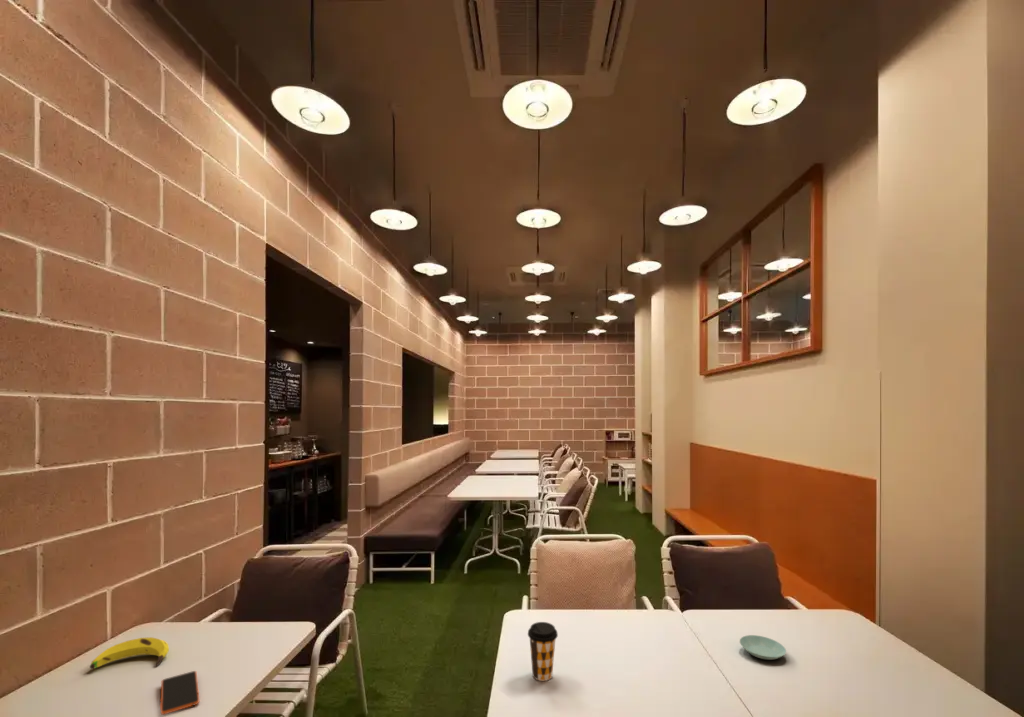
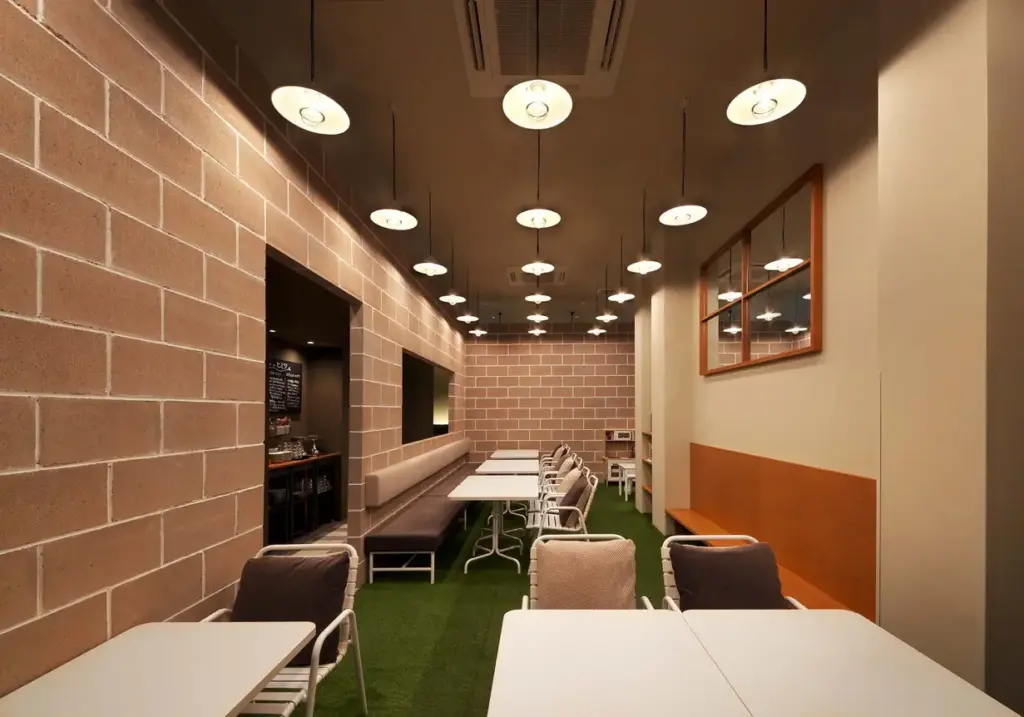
- coffee cup [527,621,559,682]
- banana [89,636,170,670]
- smartphone [159,670,200,716]
- saucer [739,634,787,661]
